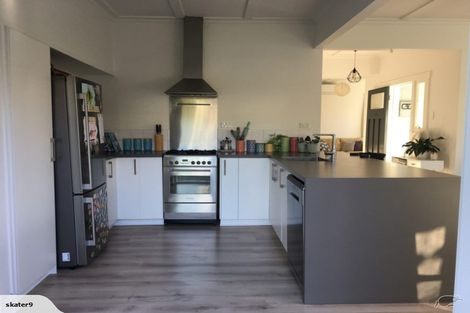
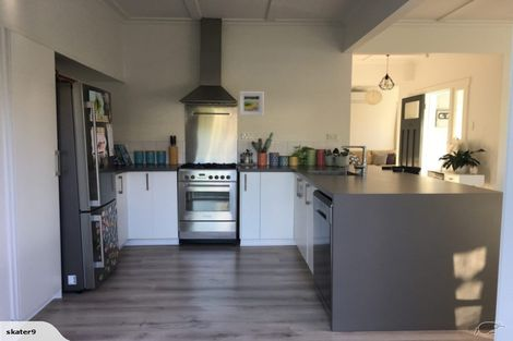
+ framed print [239,90,265,117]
